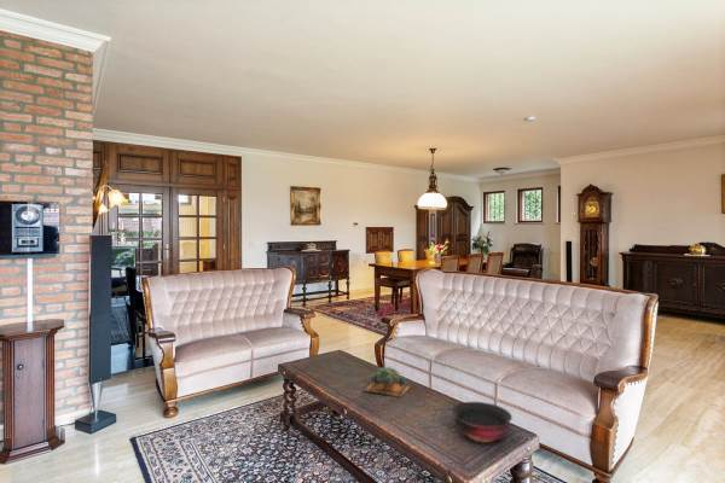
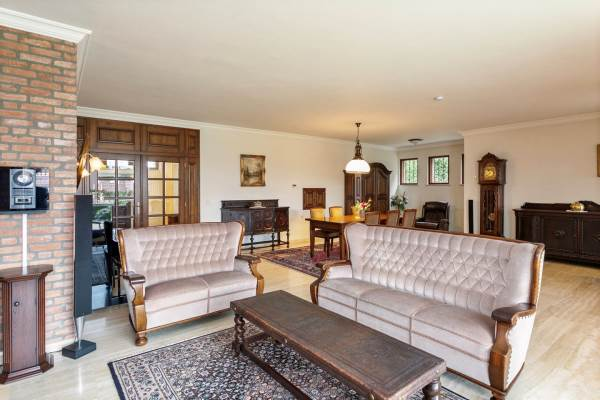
- succulent plant [360,366,413,397]
- bowl [451,401,514,443]
